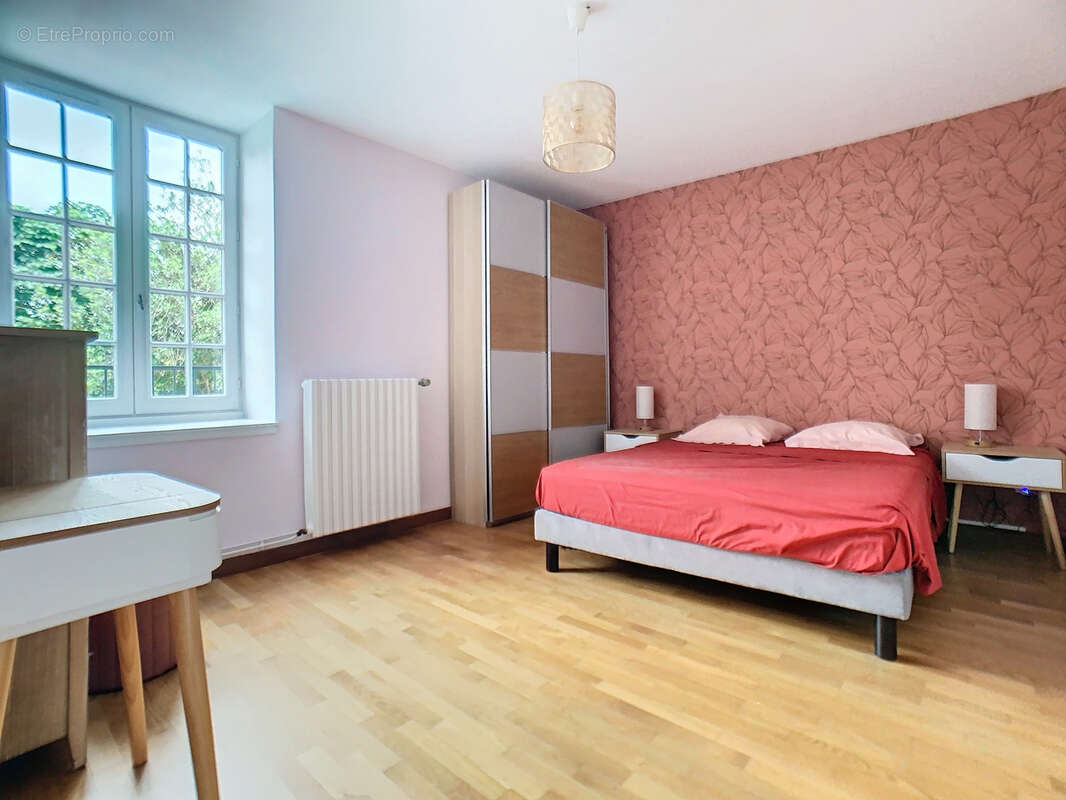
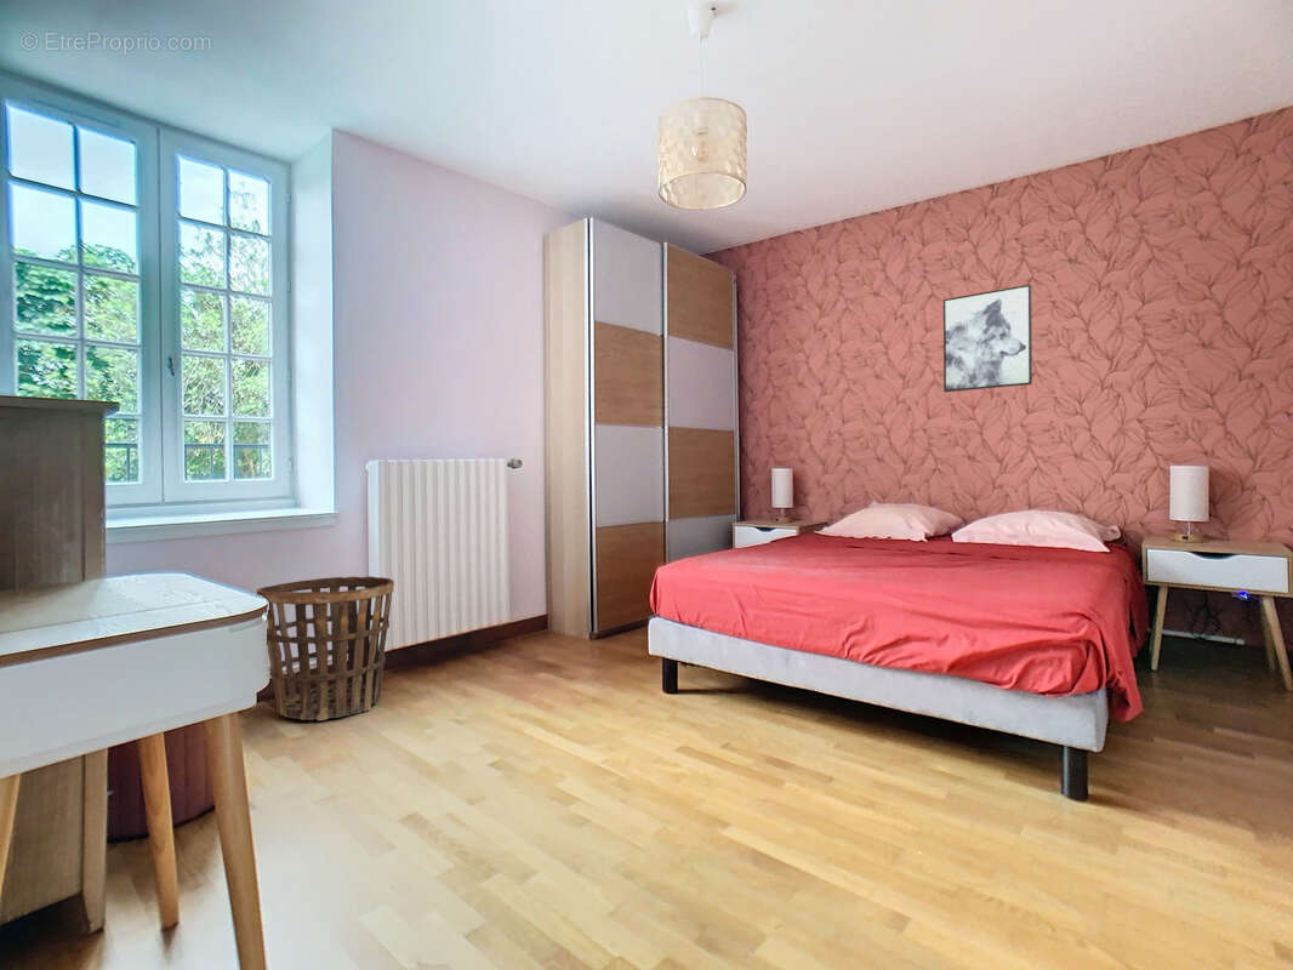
+ basket [256,576,395,721]
+ wall art [942,284,1033,393]
